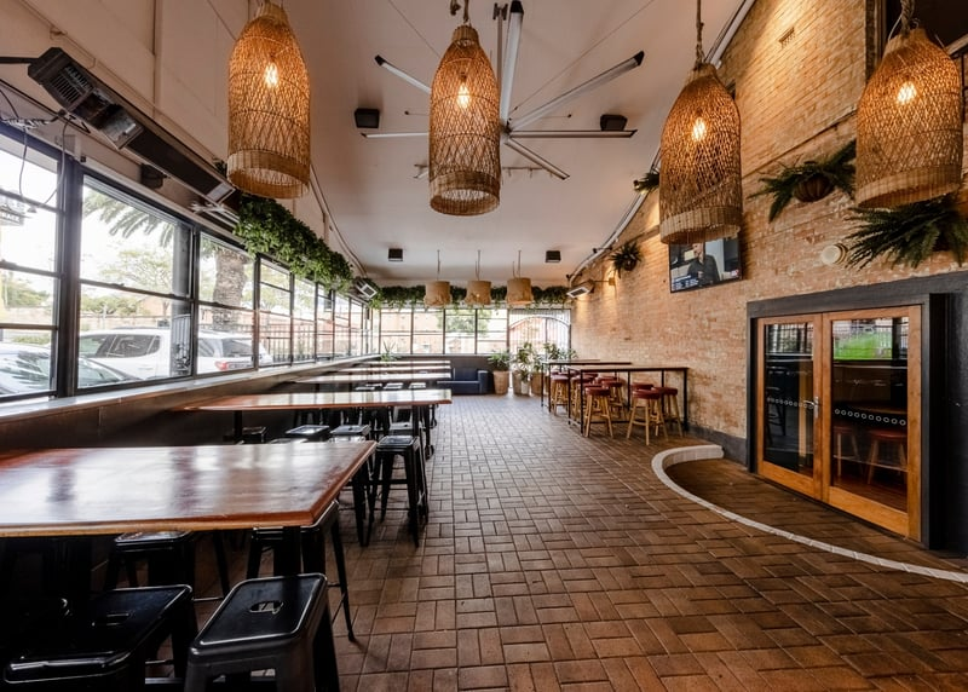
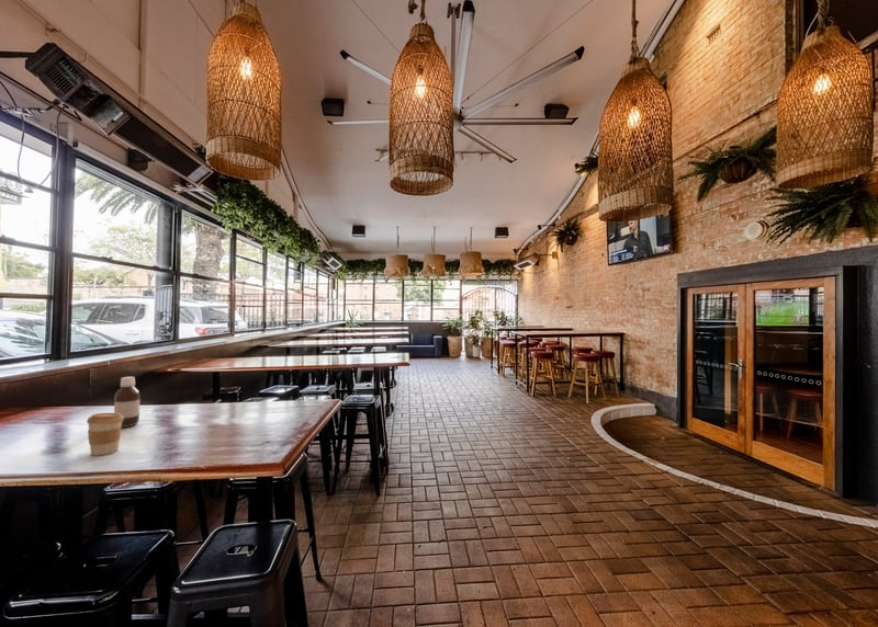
+ coffee cup [86,412,123,456]
+ bottle [113,376,140,429]
